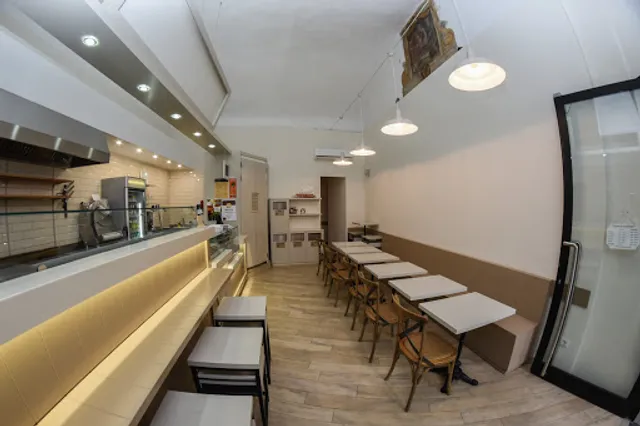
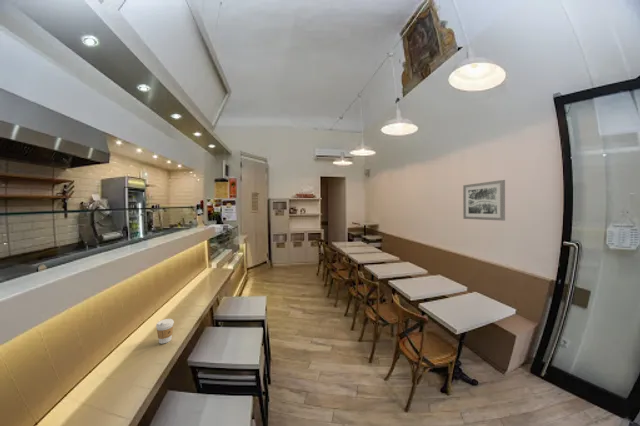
+ coffee cup [155,318,175,345]
+ wall art [462,179,506,222]
